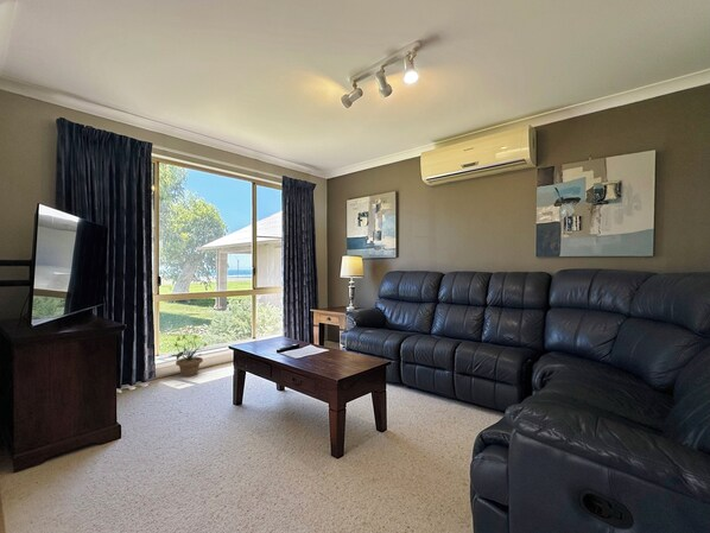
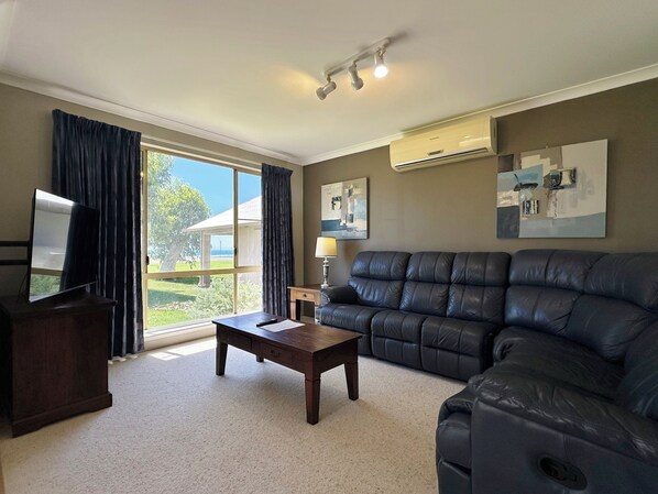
- potted plant [167,335,208,377]
